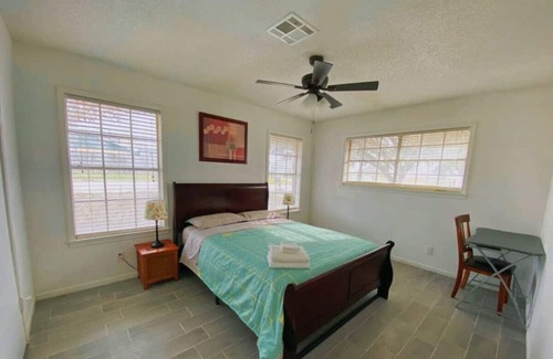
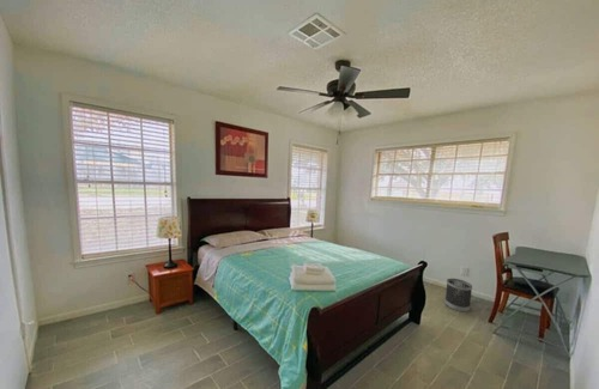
+ wastebasket [443,278,473,312]
